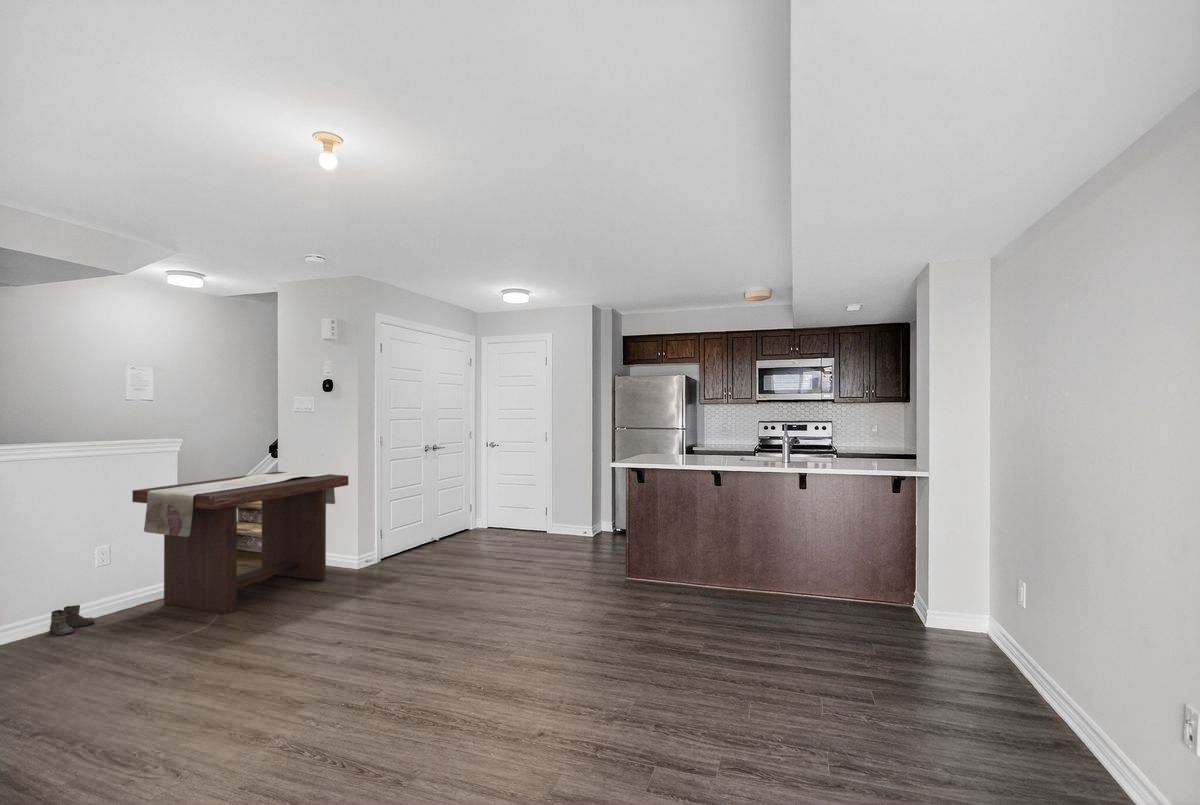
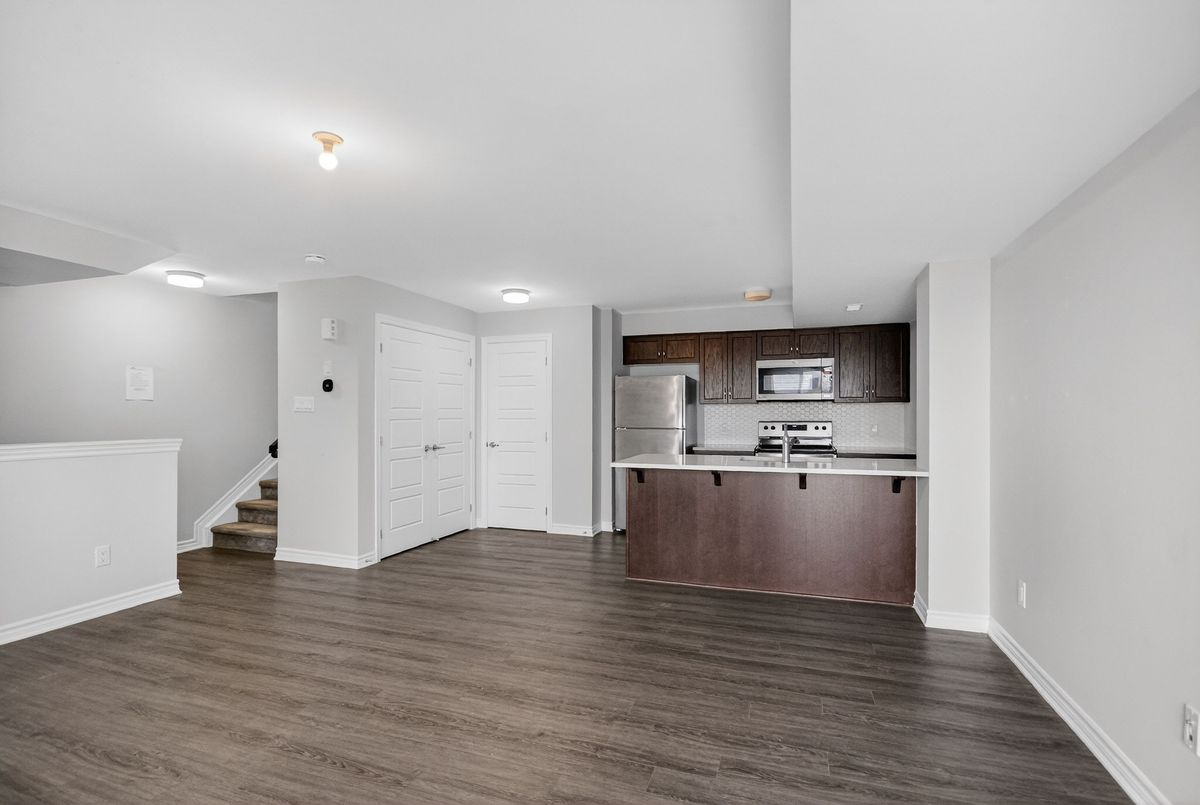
- boots [45,604,95,638]
- bench [131,471,349,615]
